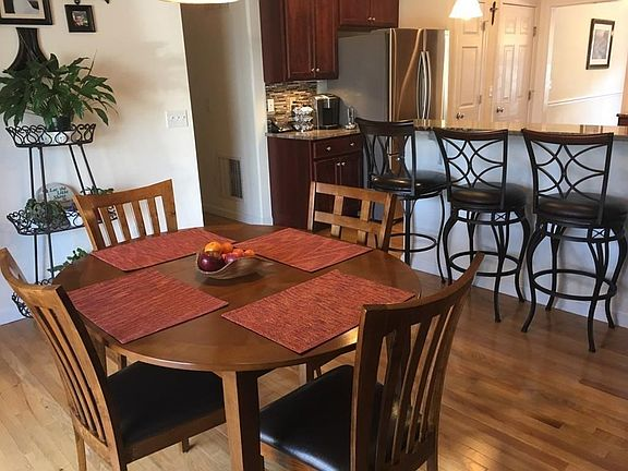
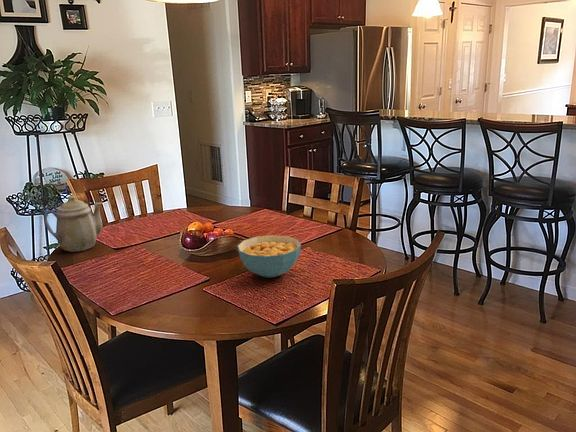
+ teapot [42,195,103,253]
+ cereal bowl [237,234,302,279]
